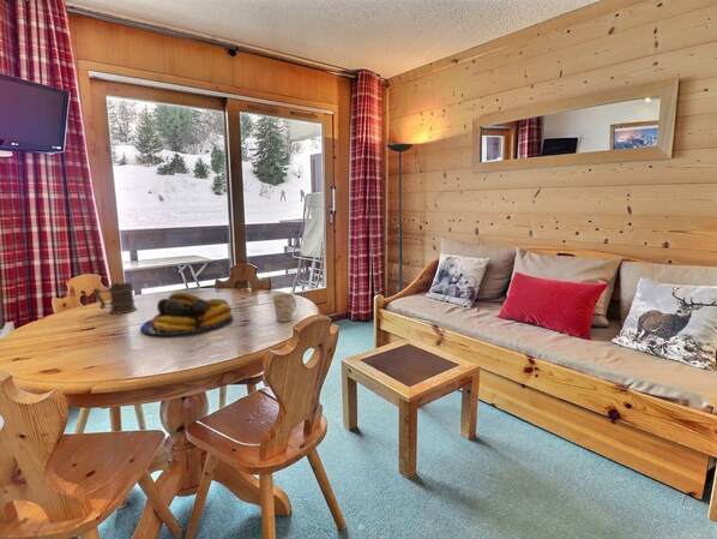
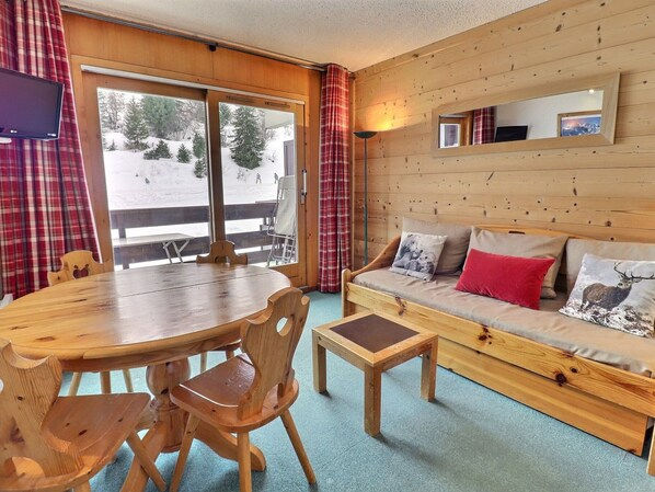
- mug [272,293,297,323]
- mug [92,281,138,315]
- fruit bowl [139,291,234,336]
